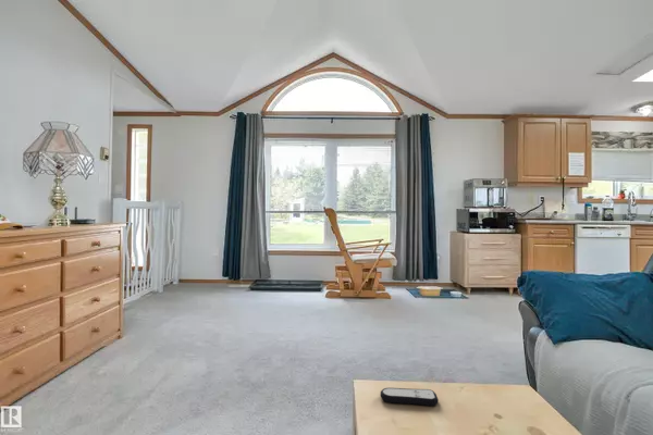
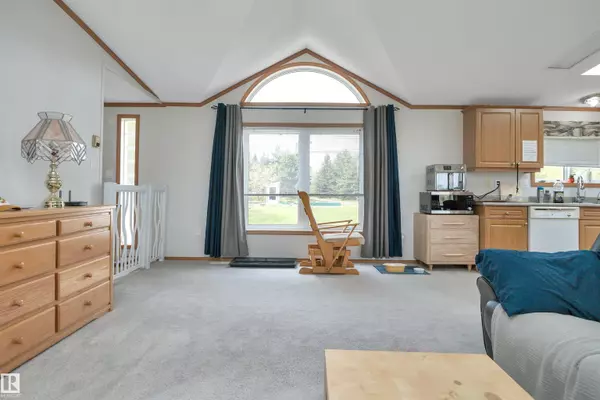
- remote control [380,387,440,407]
